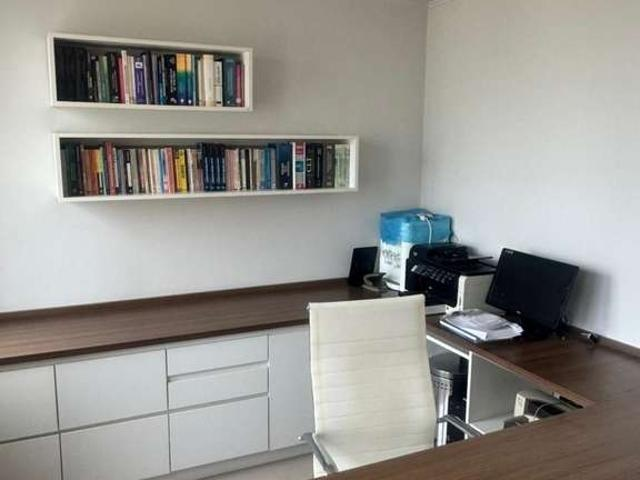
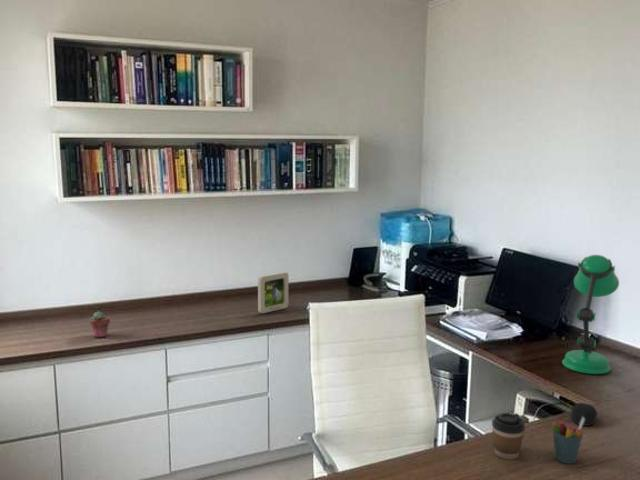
+ computer mouse [571,402,598,427]
+ coffee cup [491,412,526,460]
+ desk lamp [561,254,620,375]
+ pen holder [551,417,585,465]
+ potted succulent [89,310,111,338]
+ picture frame [257,271,289,314]
